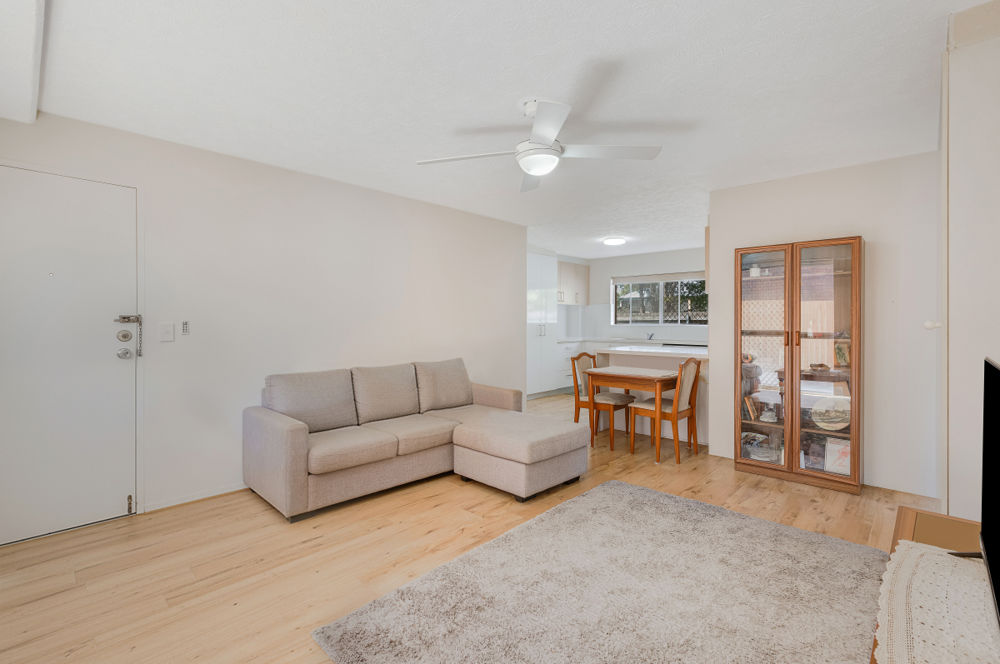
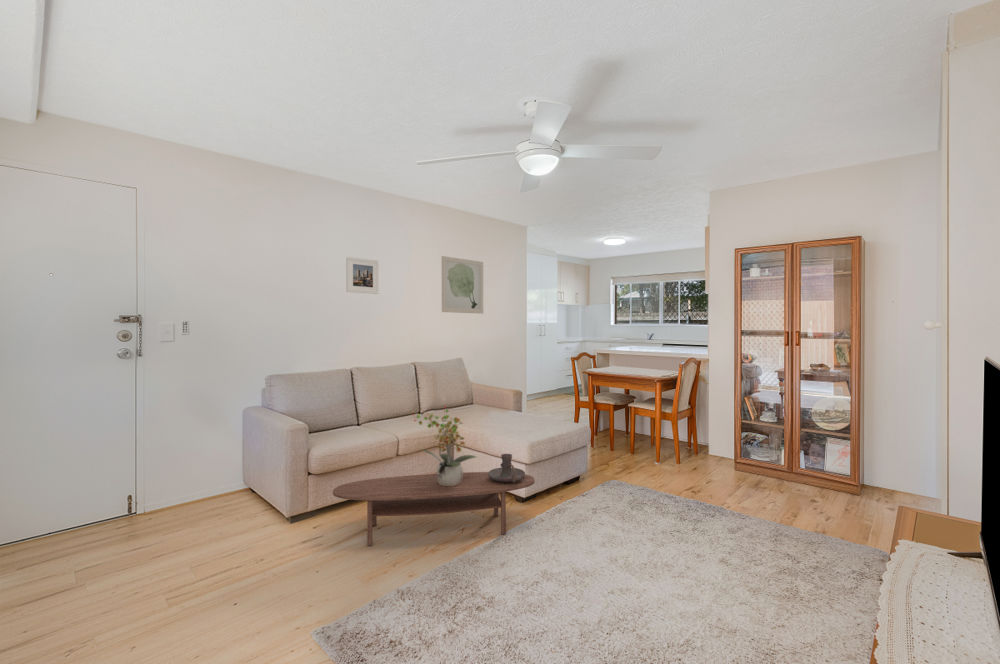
+ coffee table [332,471,536,546]
+ wall art [441,255,484,315]
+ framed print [345,256,380,295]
+ candle holder [488,453,526,483]
+ potted plant [411,405,477,486]
